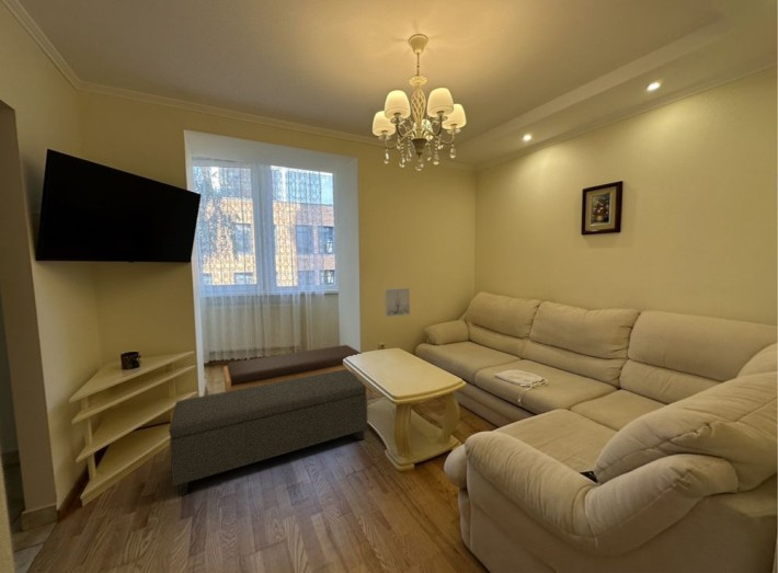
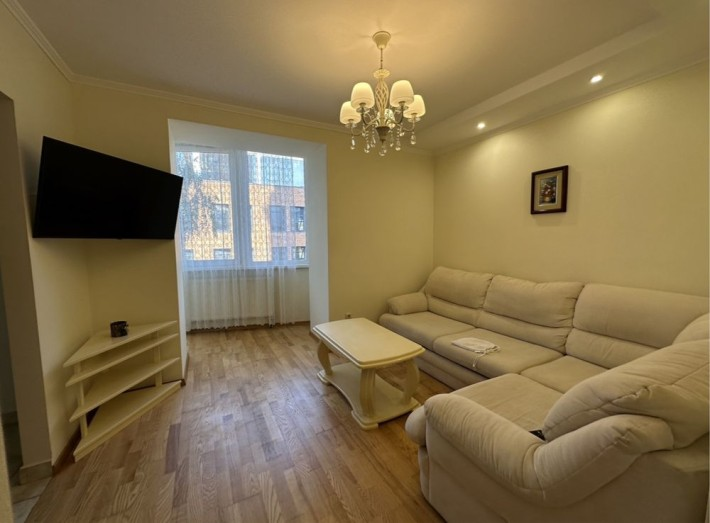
- ottoman [168,368,368,497]
- bench [222,344,368,394]
- wall art [384,287,411,318]
